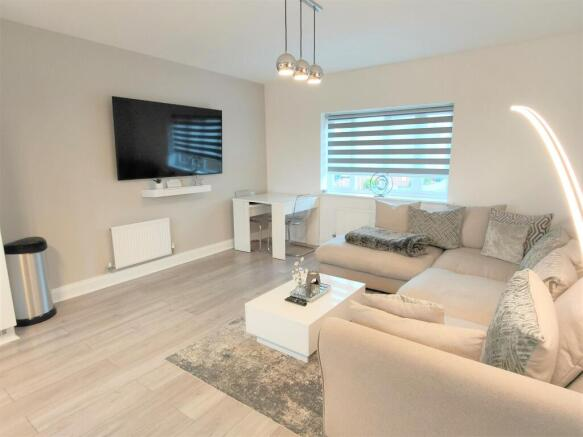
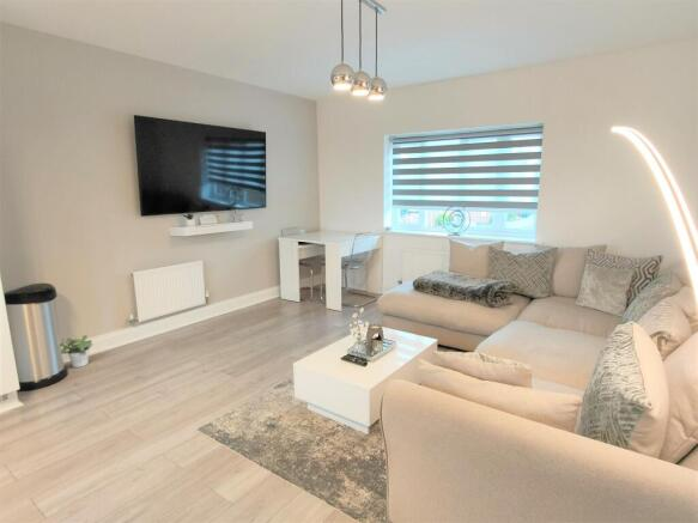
+ potted plant [59,334,95,369]
